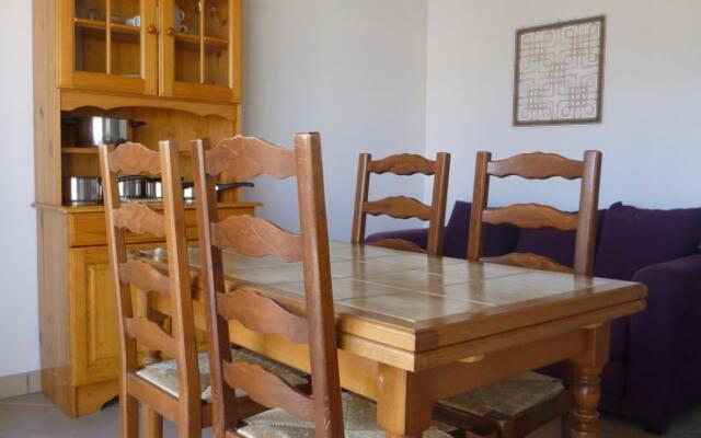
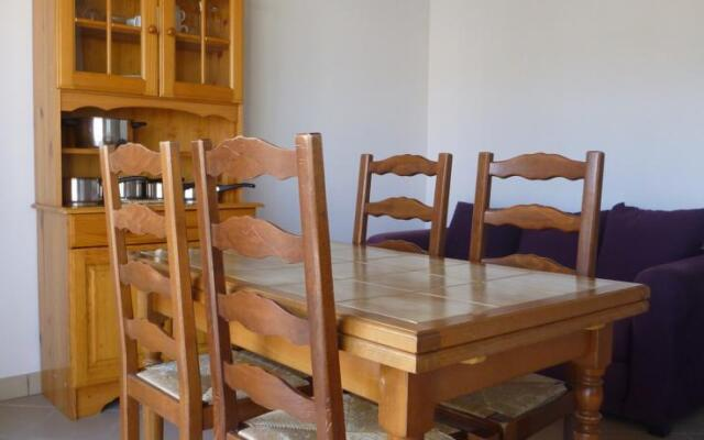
- wall art [512,13,609,128]
